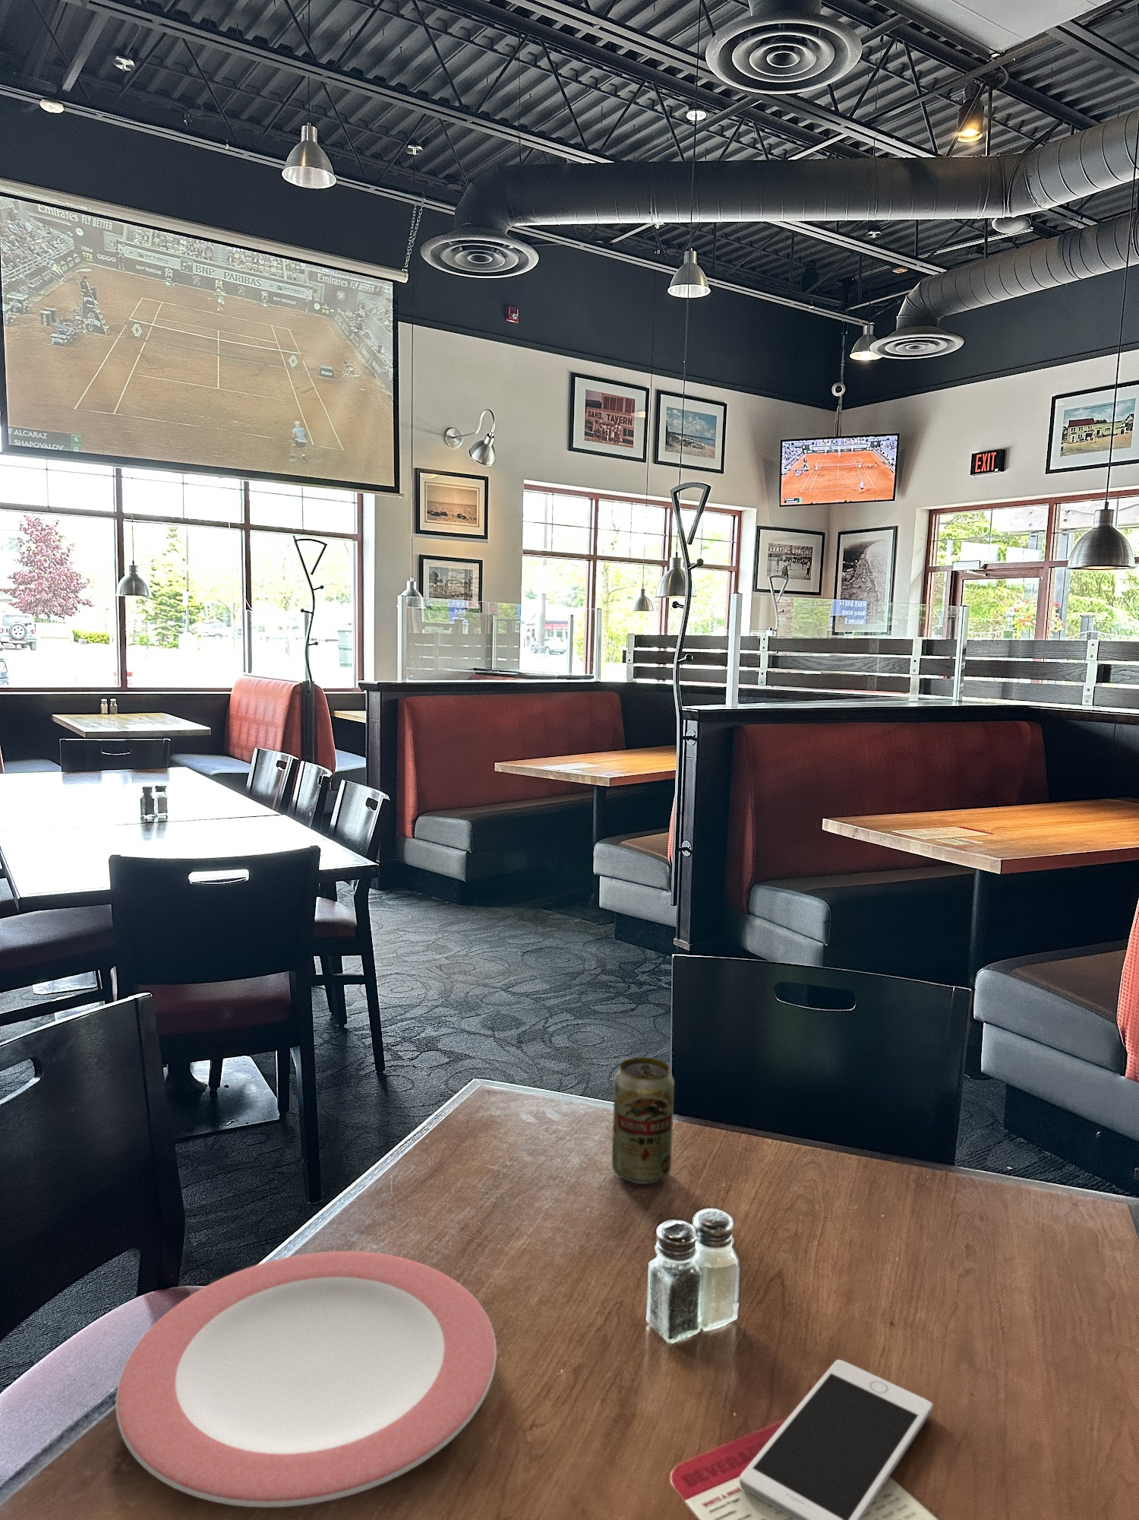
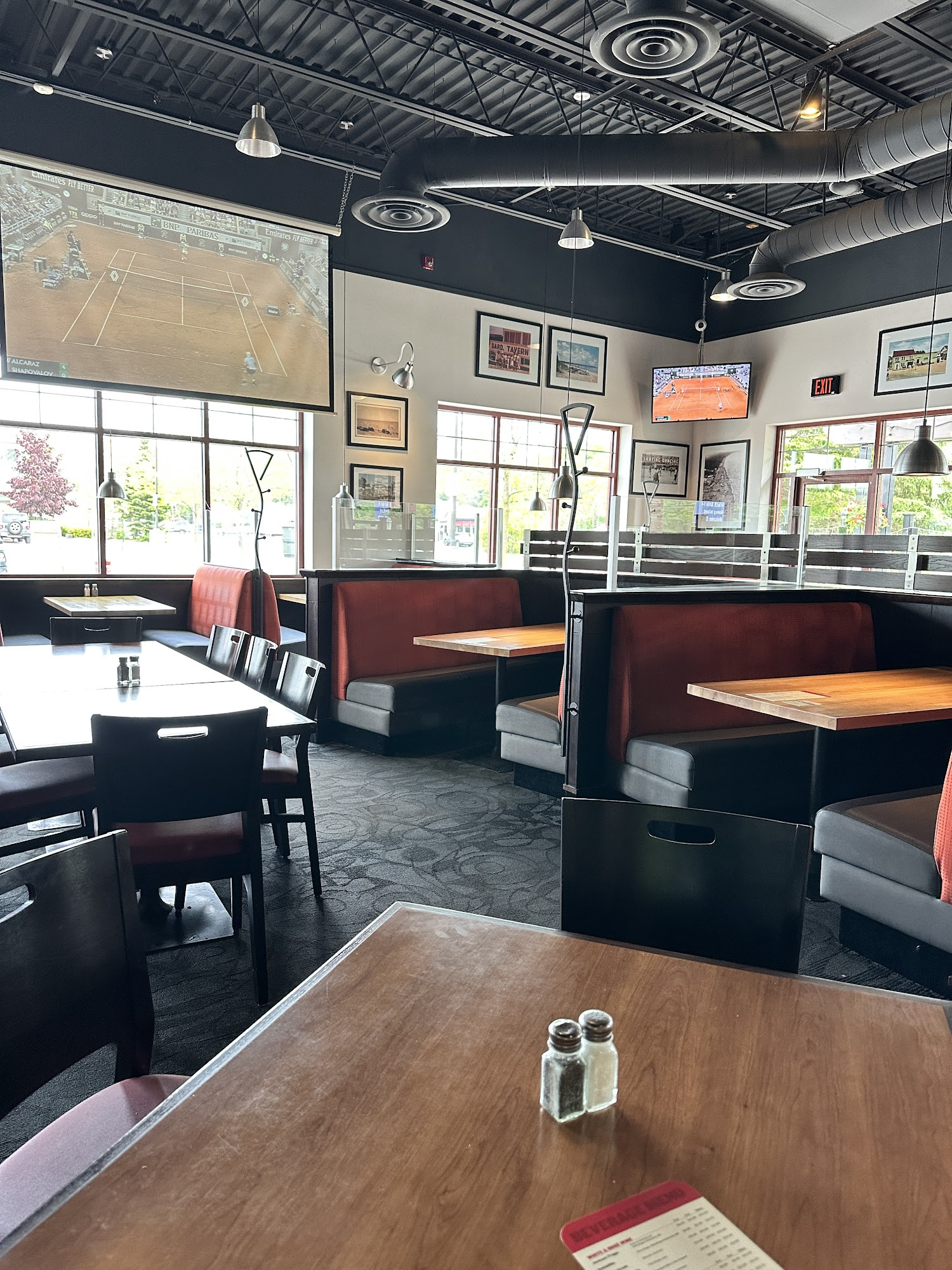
- cell phone [739,1358,933,1520]
- beverage can [611,1057,675,1185]
- plate [115,1251,498,1508]
